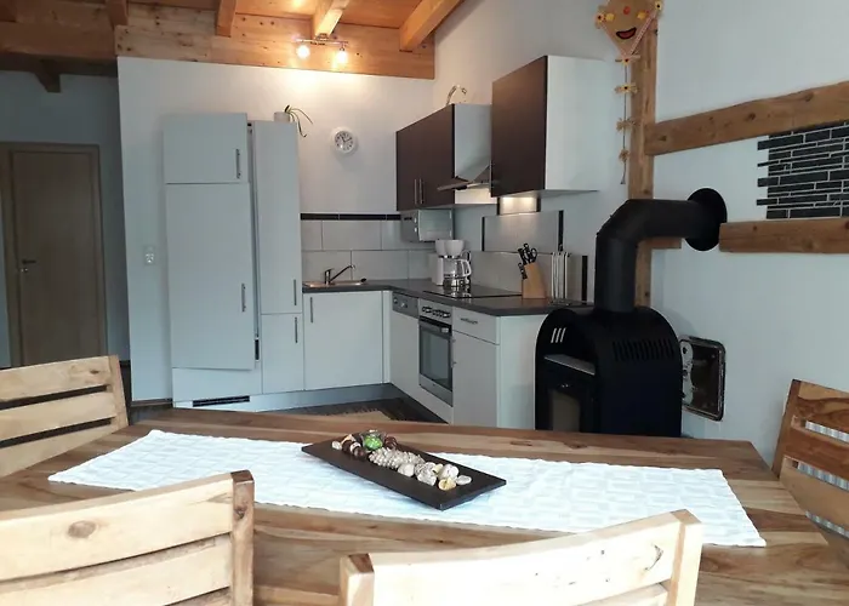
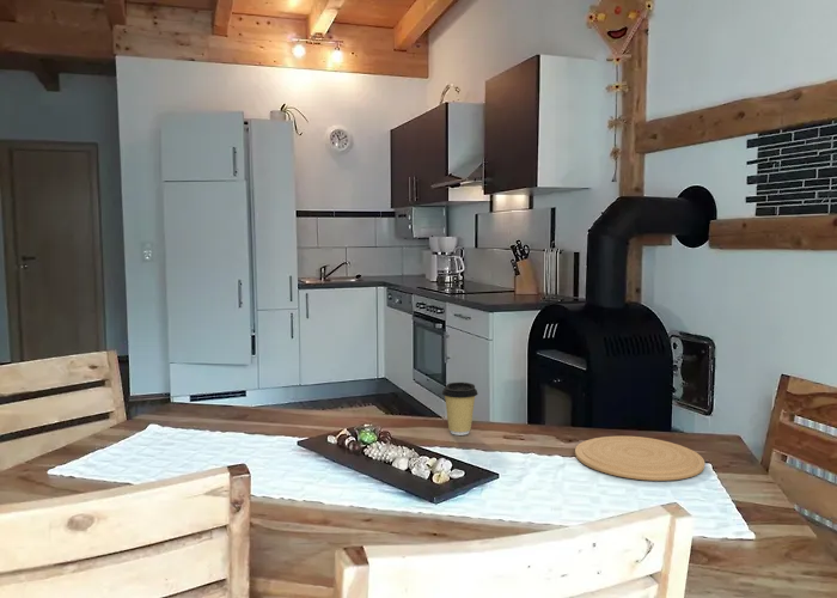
+ coffee cup [441,382,478,437]
+ plate [574,435,705,482]
